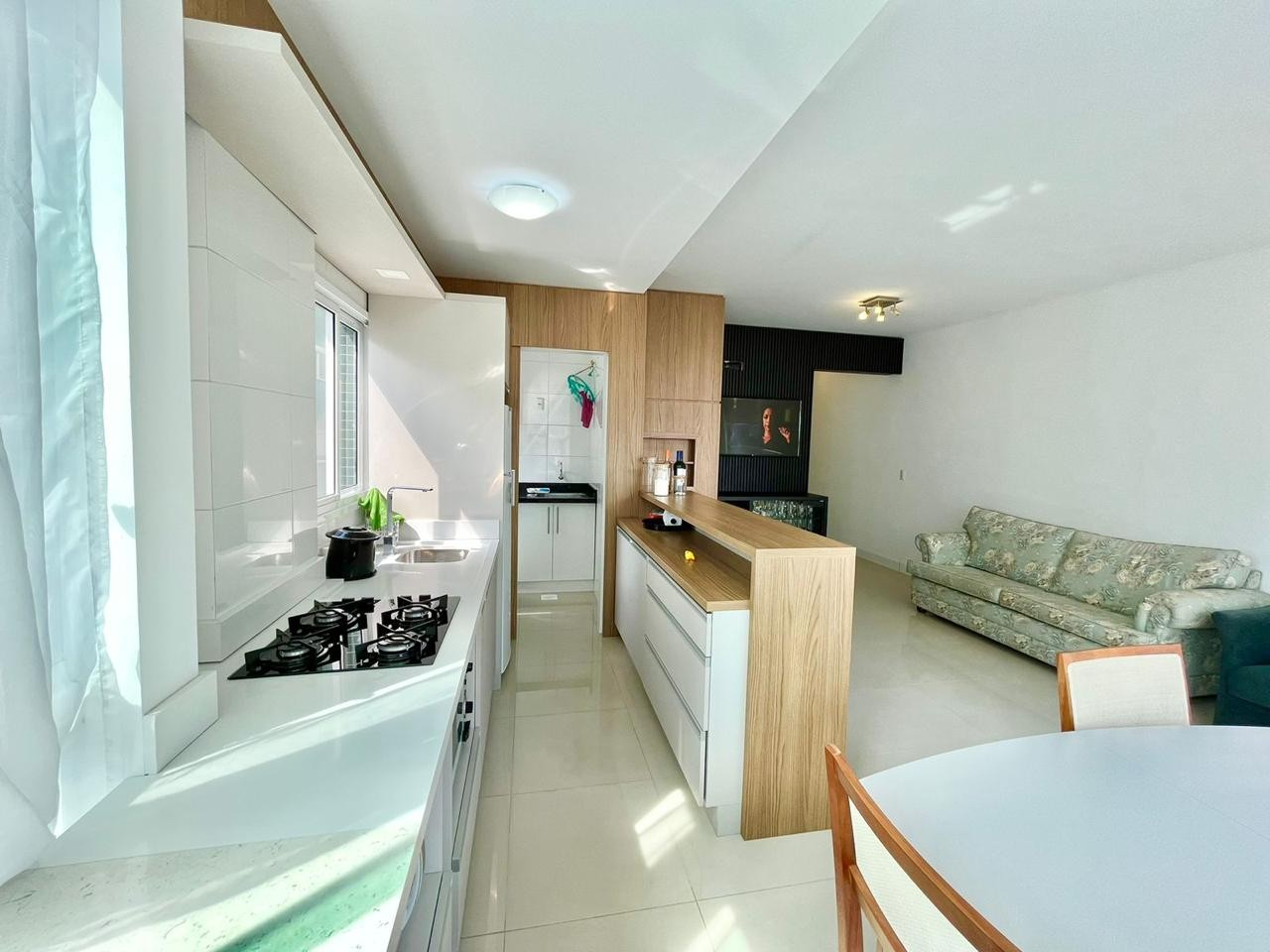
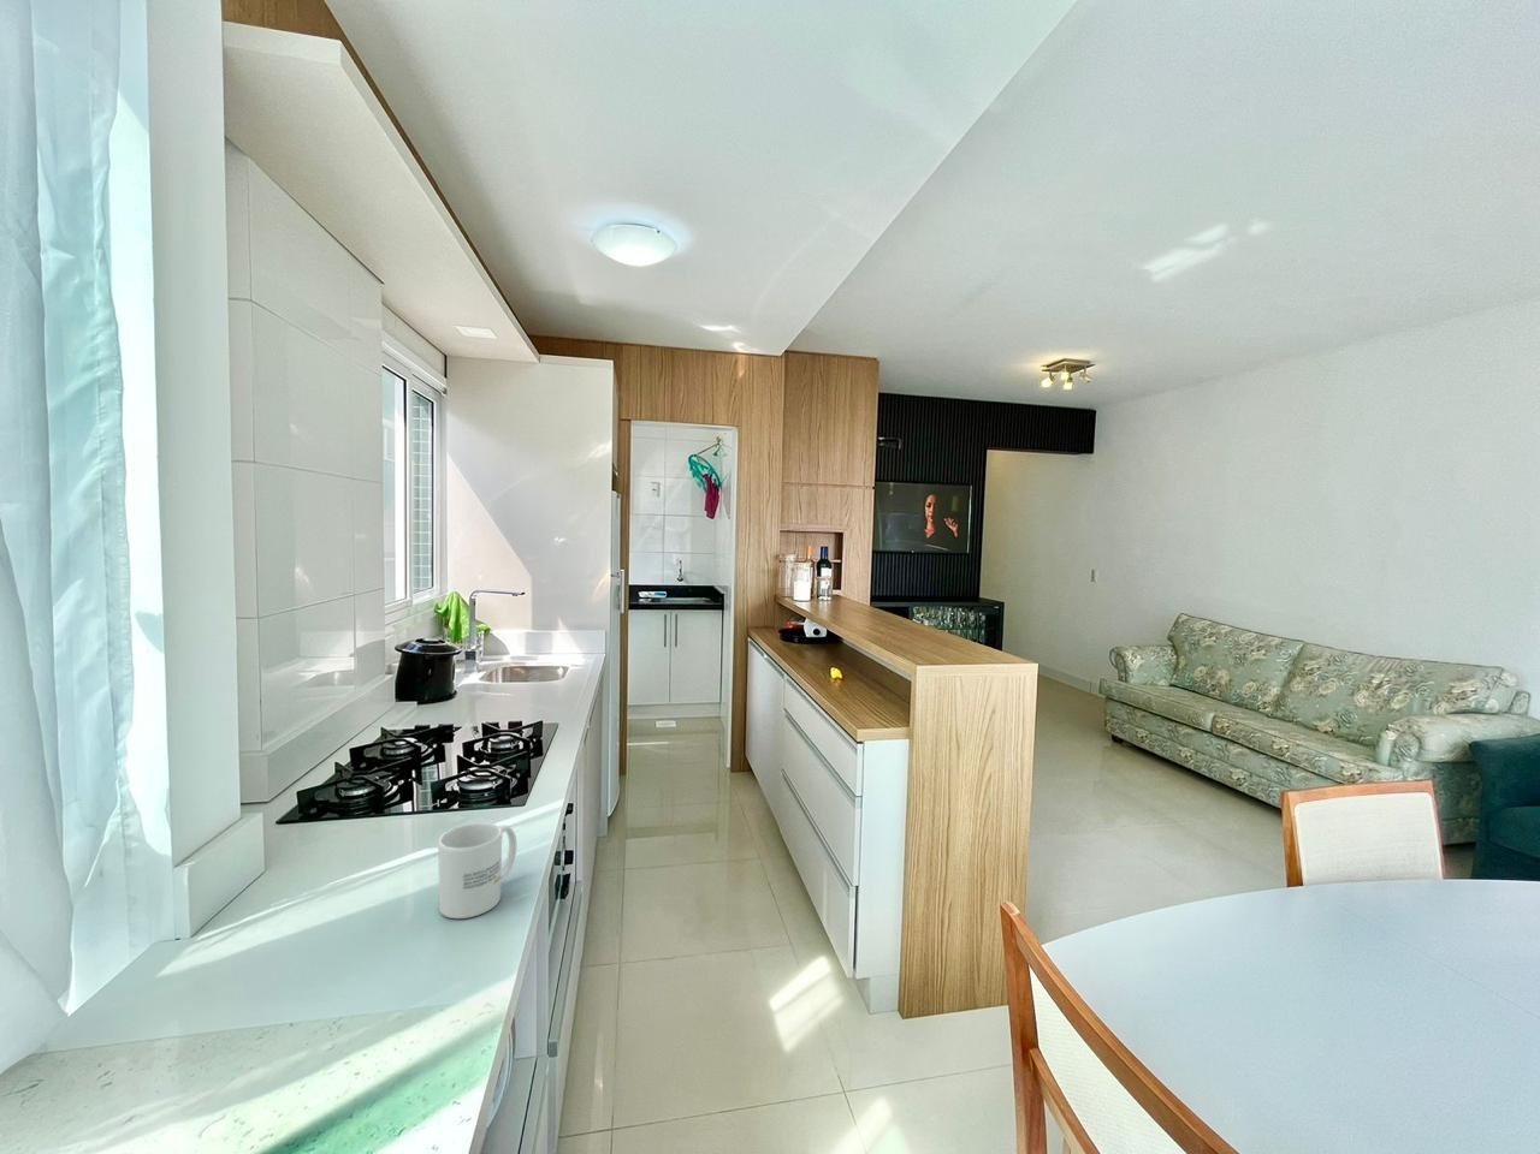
+ mug [437,821,518,920]
